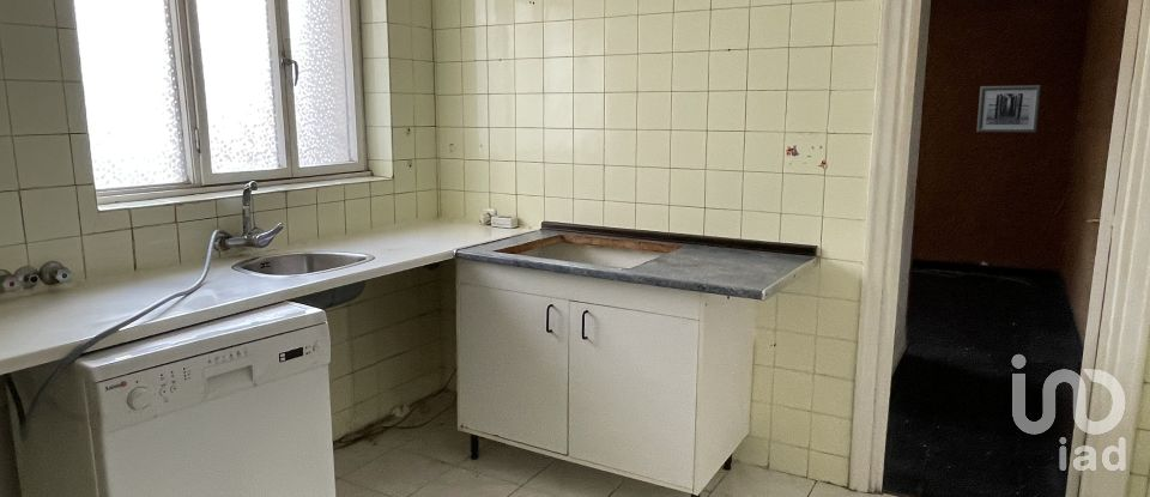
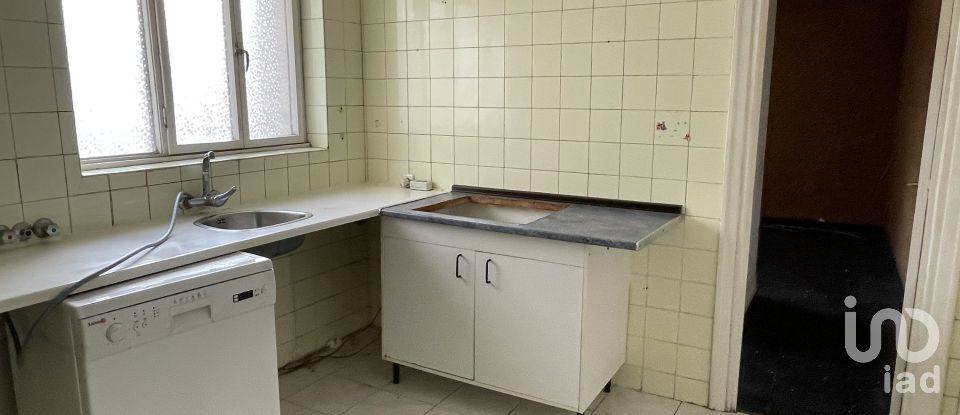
- wall art [975,84,1042,134]
